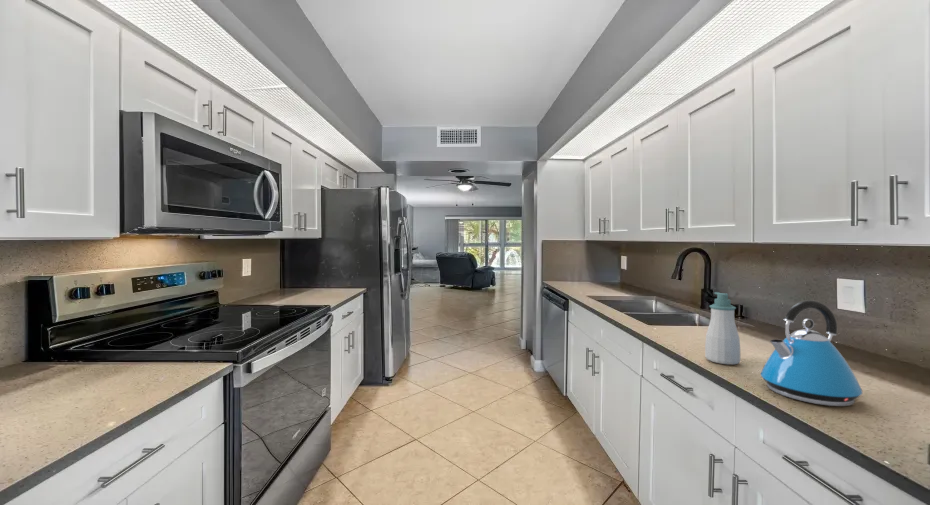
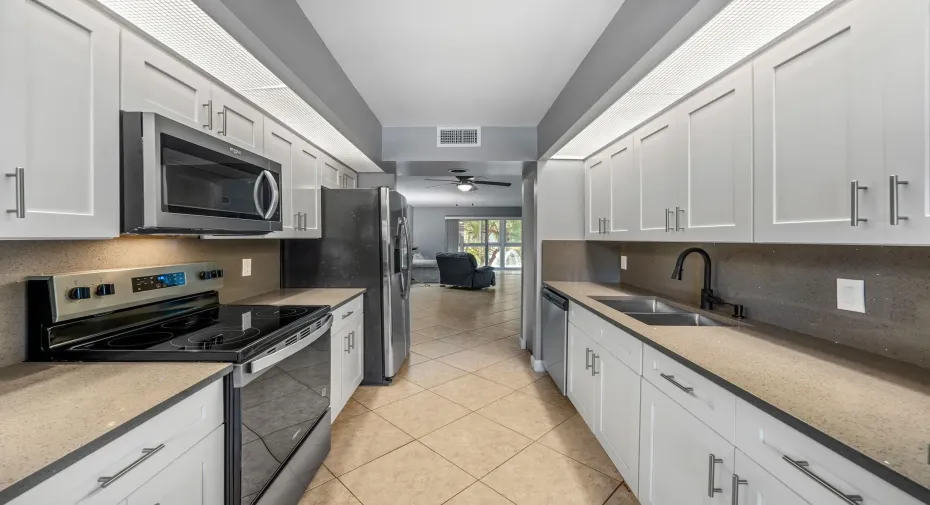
- soap bottle [704,291,741,366]
- kettle [760,299,863,407]
